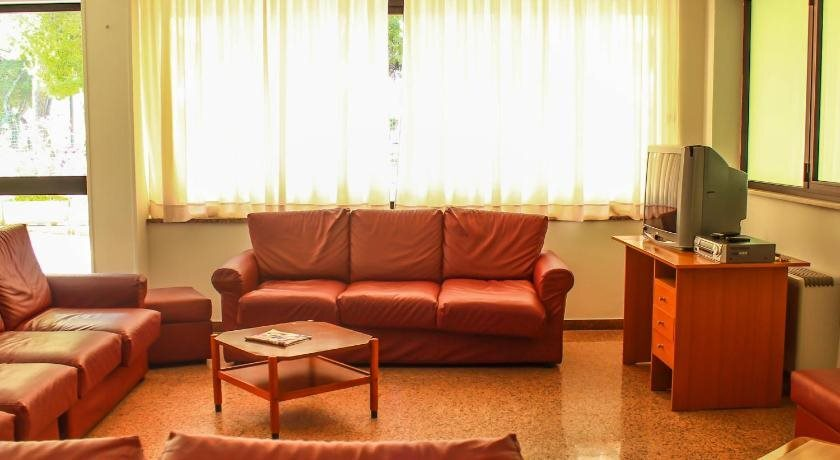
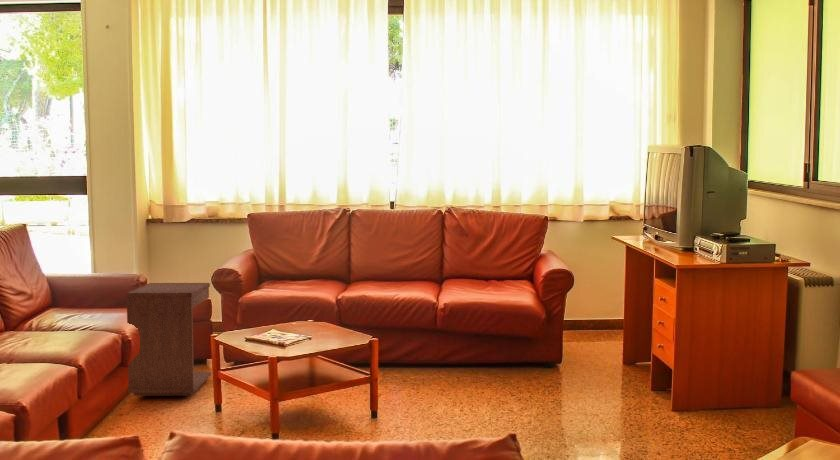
+ side table [125,282,212,397]
